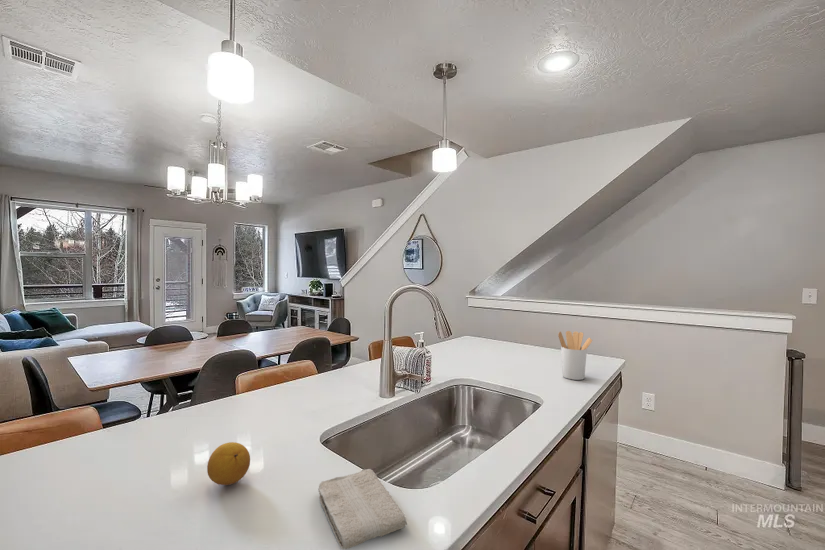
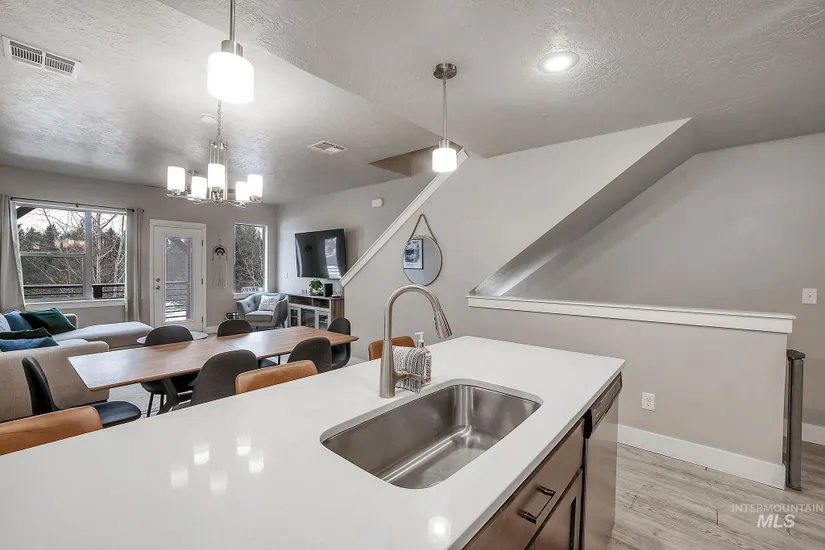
- fruit [206,441,251,486]
- washcloth [317,468,408,550]
- utensil holder [557,330,593,381]
